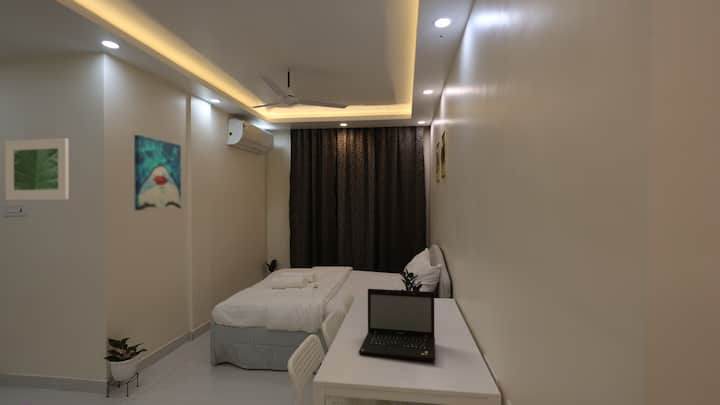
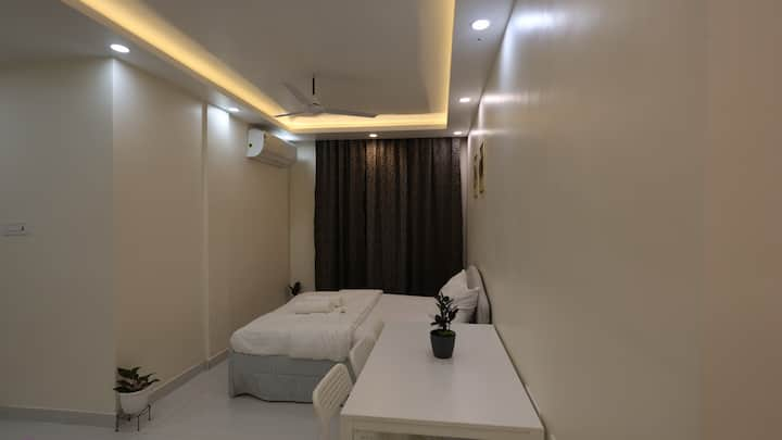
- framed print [4,137,70,201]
- wall art [133,134,182,211]
- laptop [358,288,436,362]
